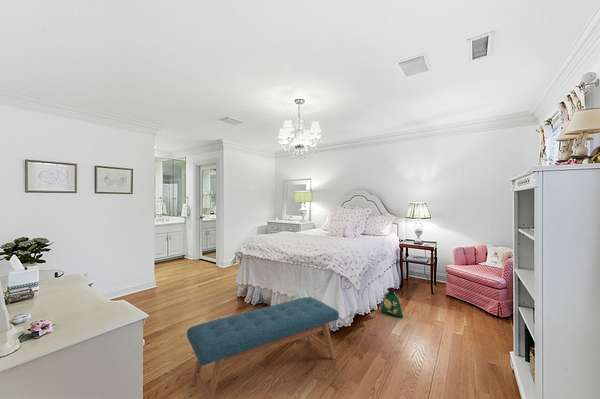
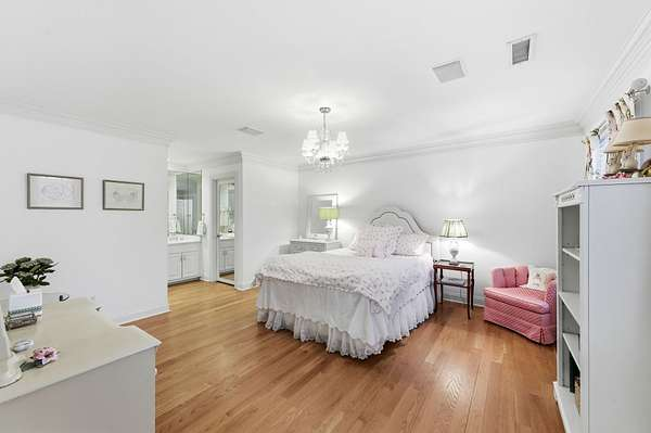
- bag [380,287,404,319]
- bench [186,296,340,399]
